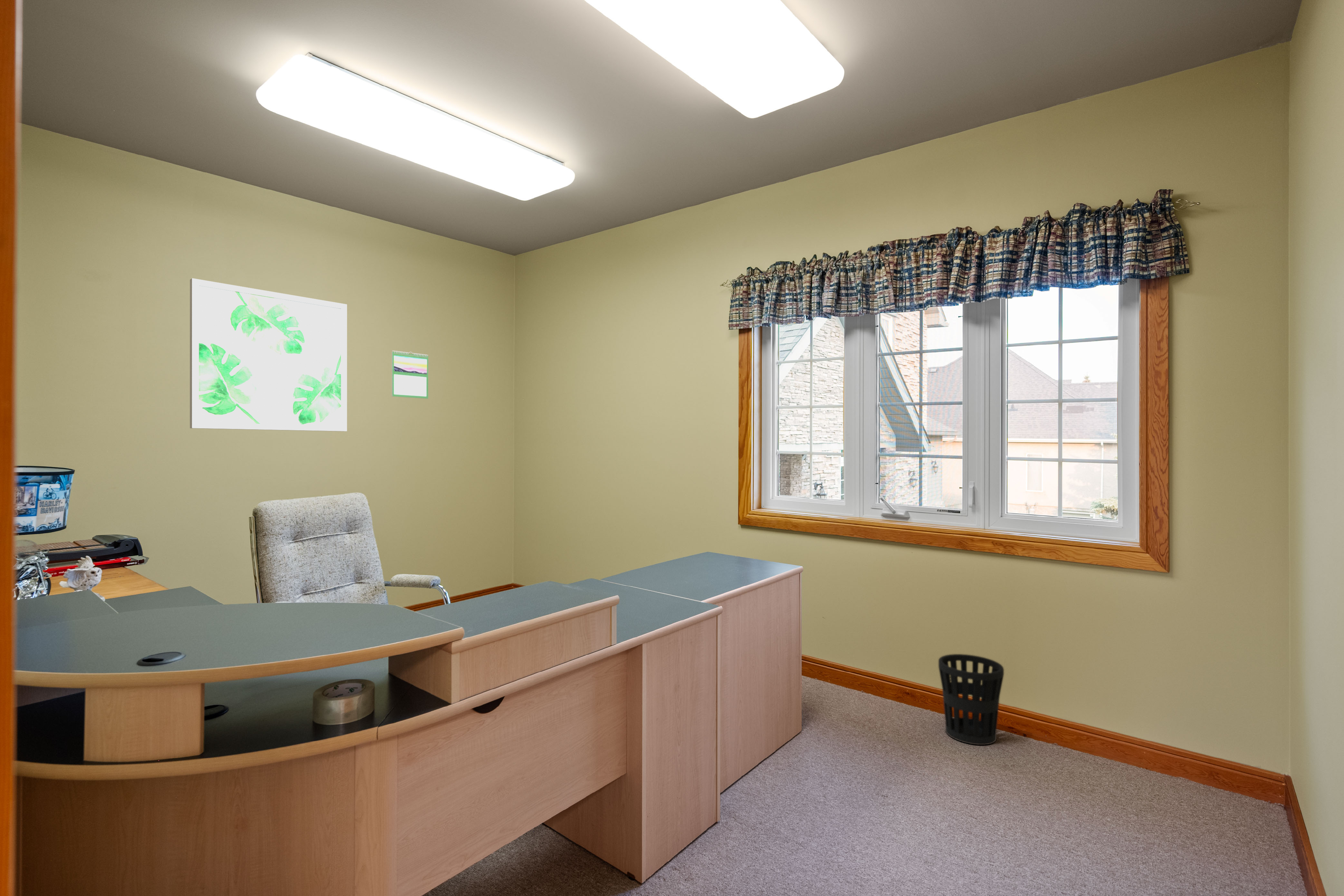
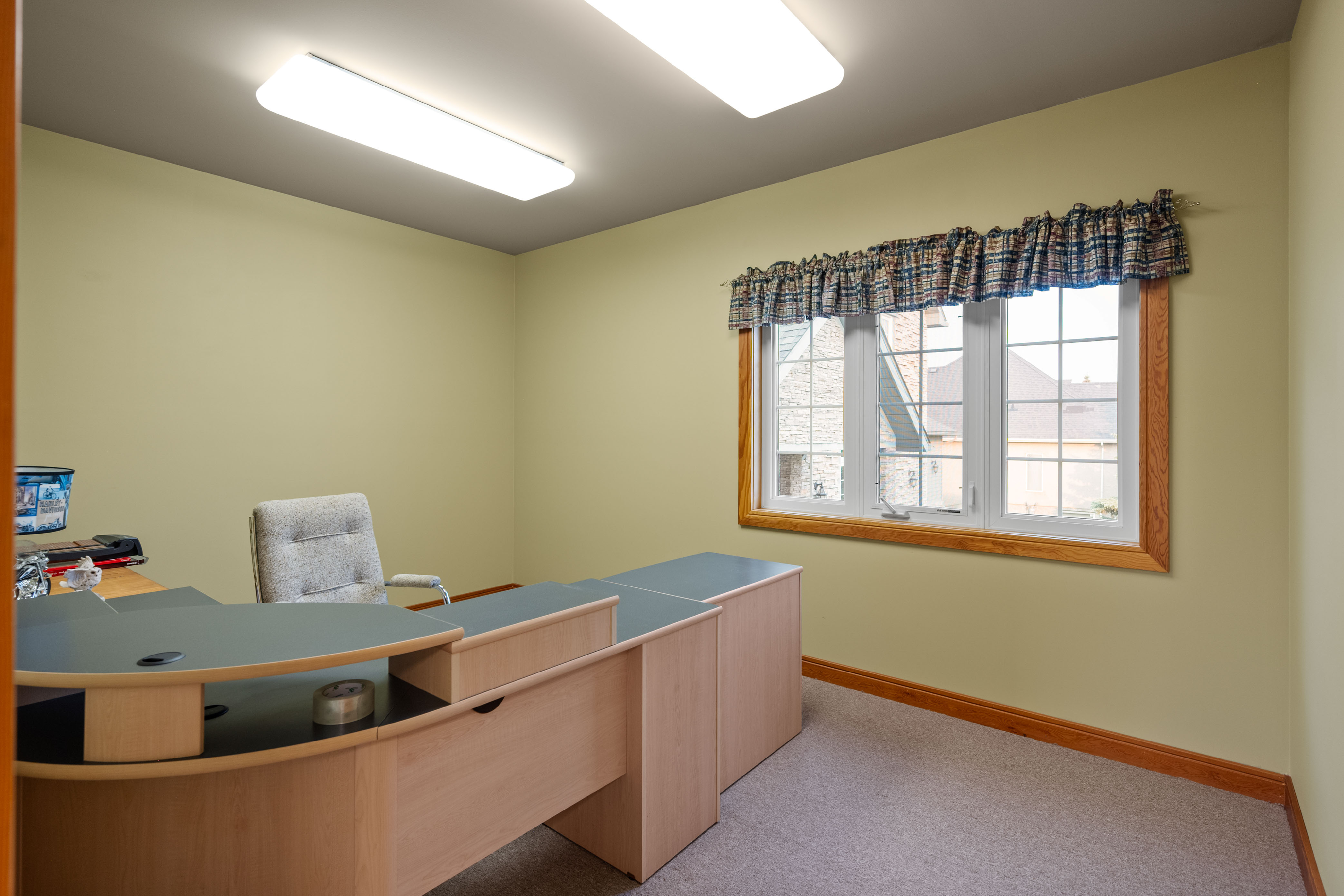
- wall art [190,278,347,432]
- wastebasket [938,654,1004,745]
- calendar [391,350,429,399]
